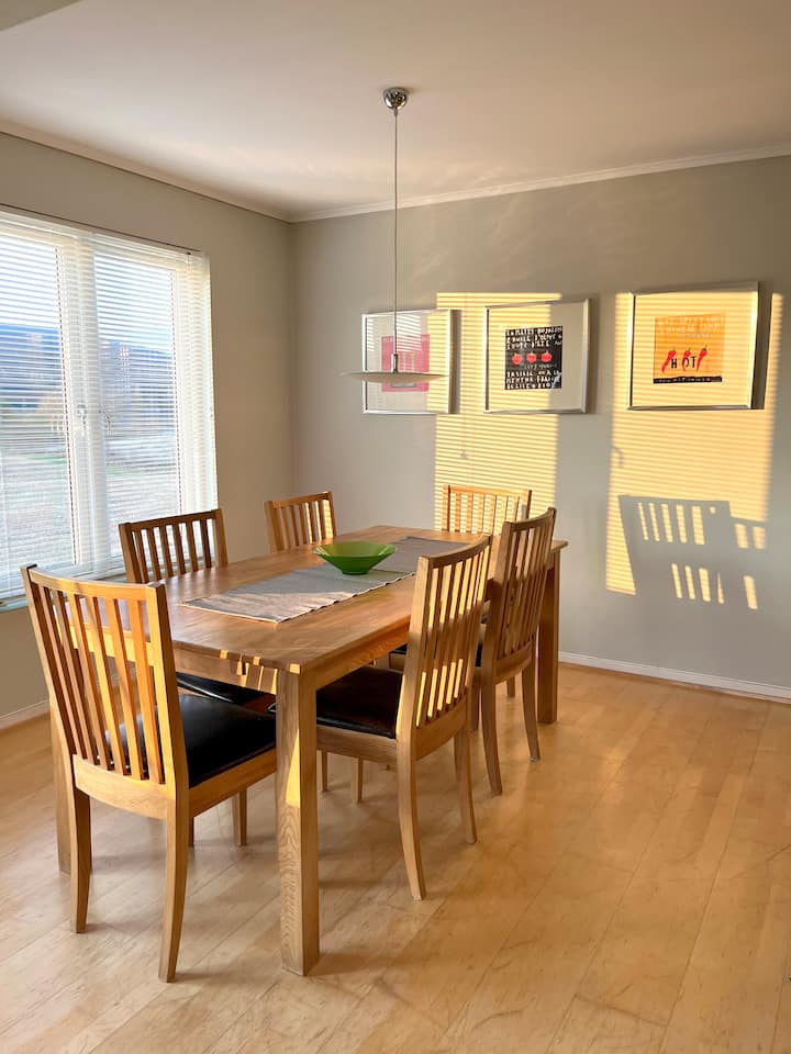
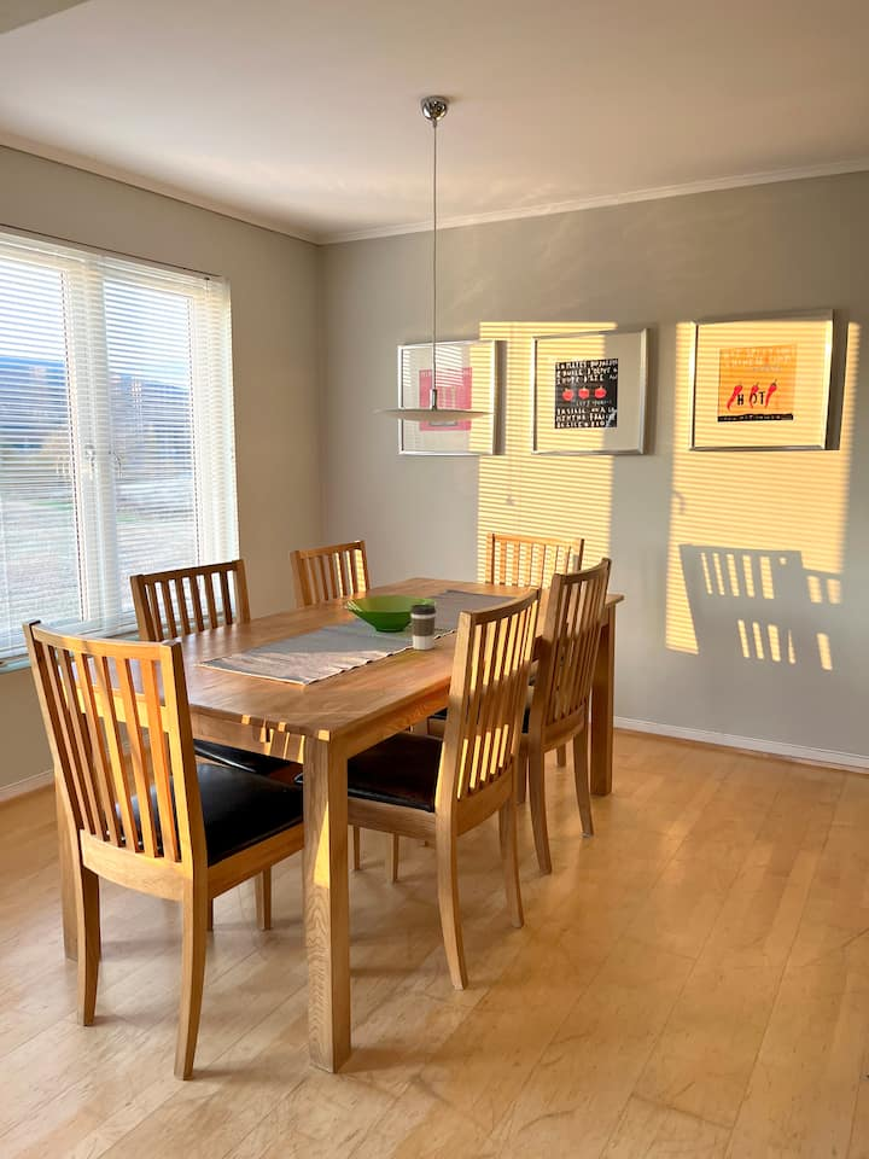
+ coffee cup [409,604,437,651]
